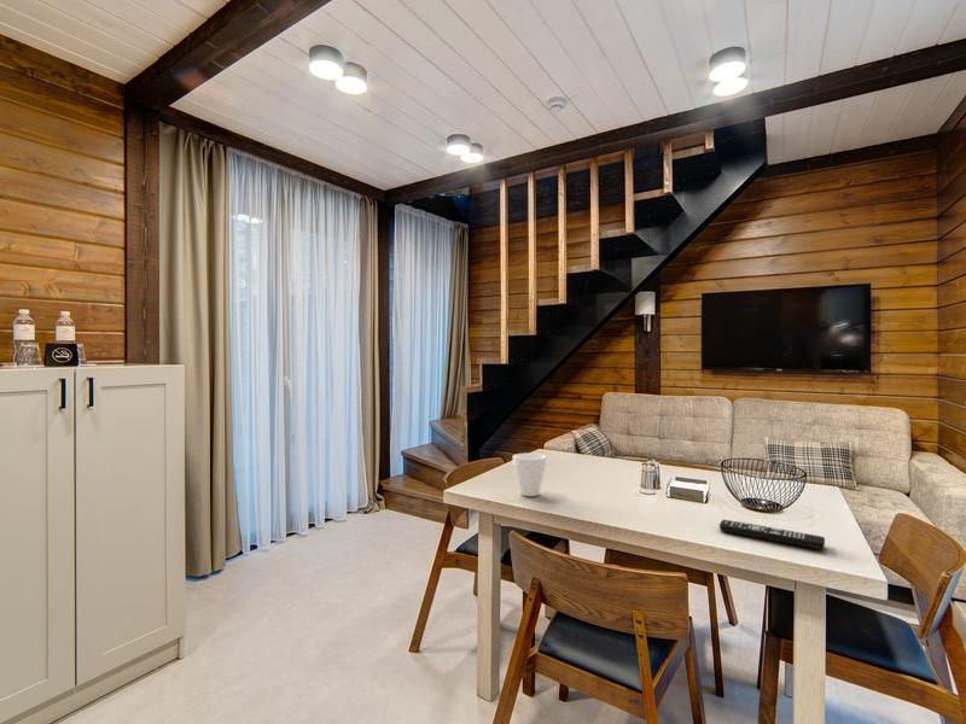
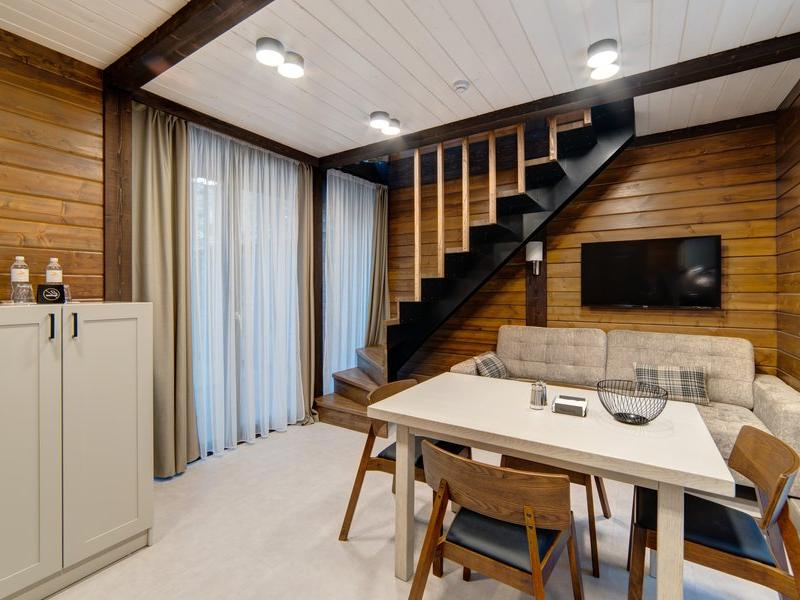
- remote control [718,519,826,550]
- cup [512,453,547,497]
